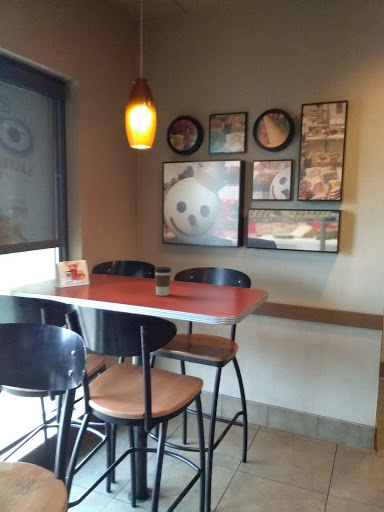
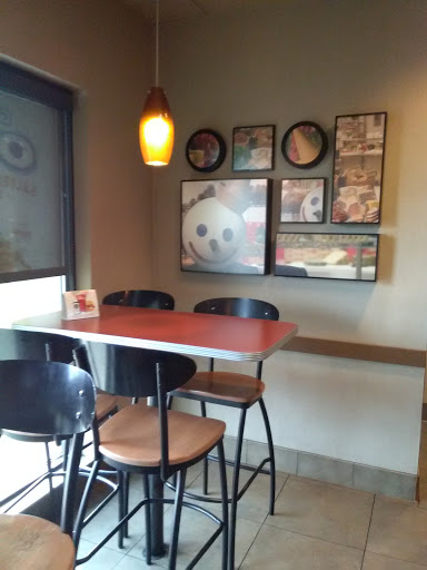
- coffee cup [153,266,172,297]
